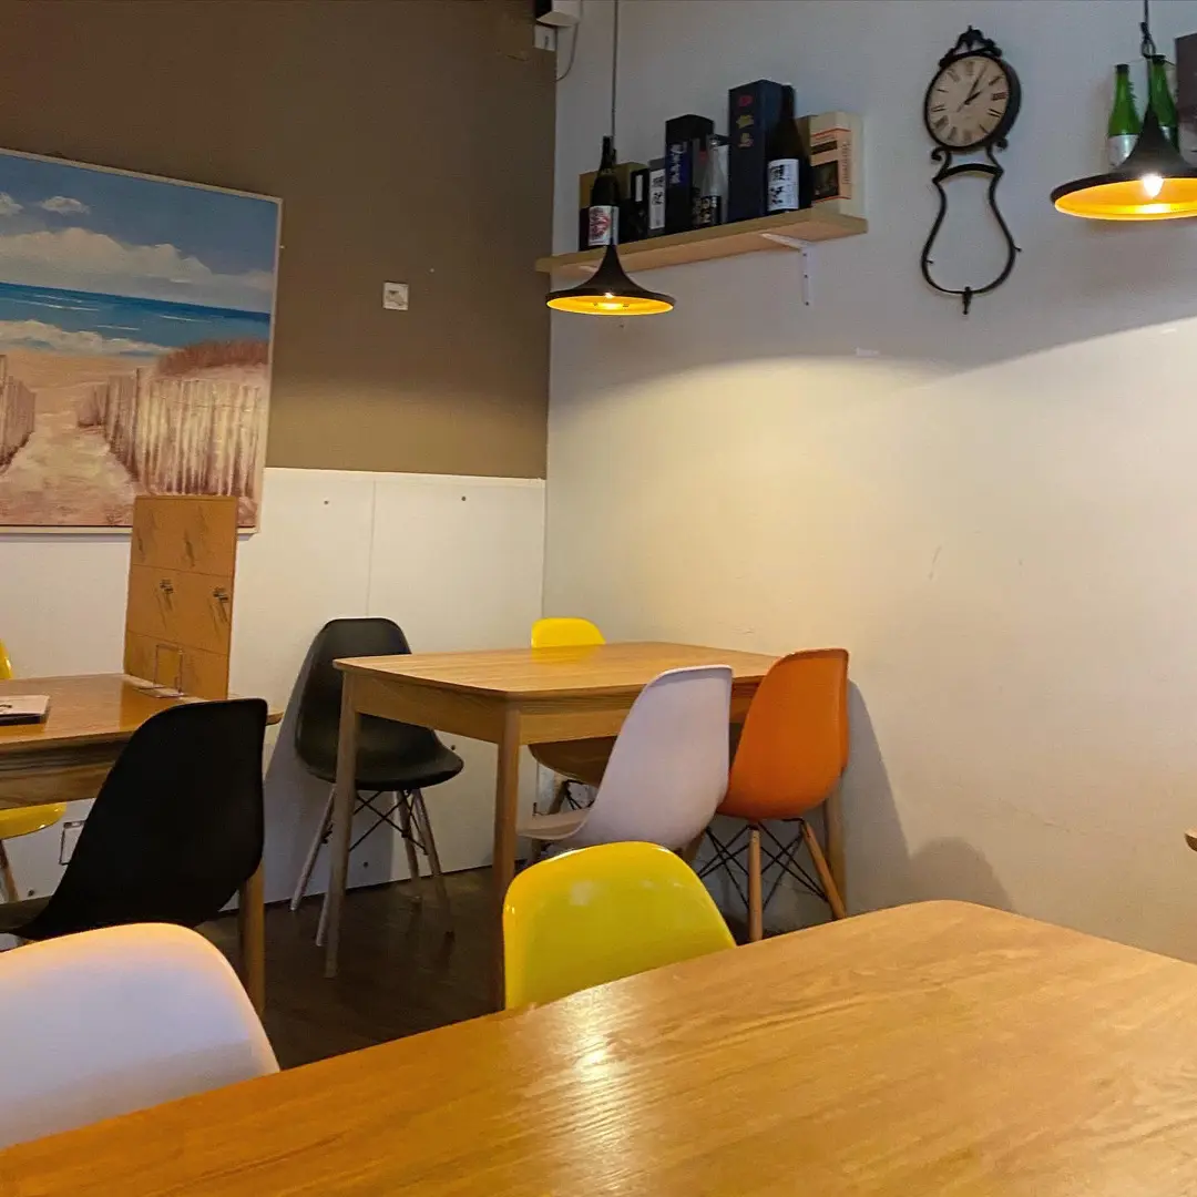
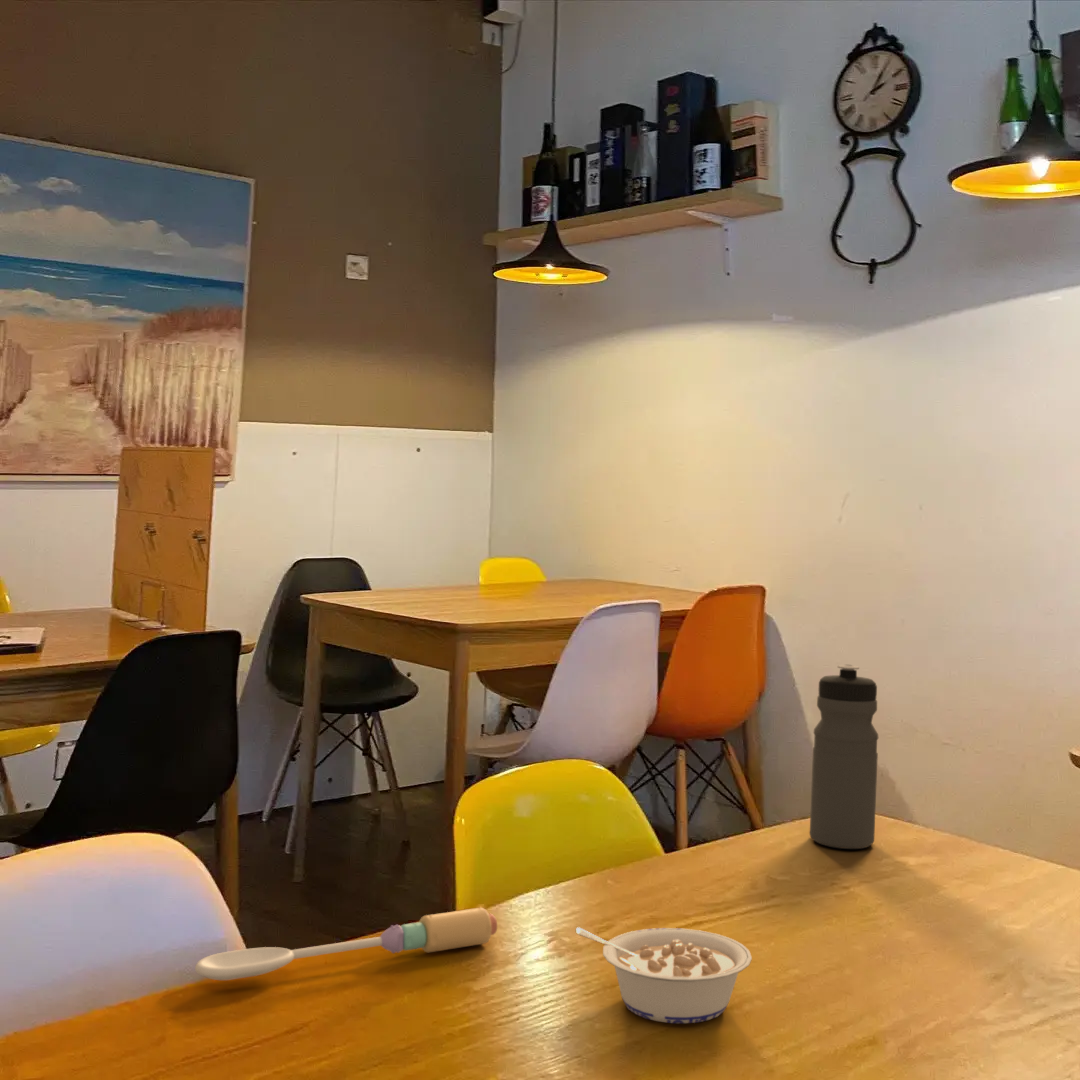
+ spoon [194,907,498,981]
+ legume [575,926,753,1024]
+ water bottle [809,664,879,850]
